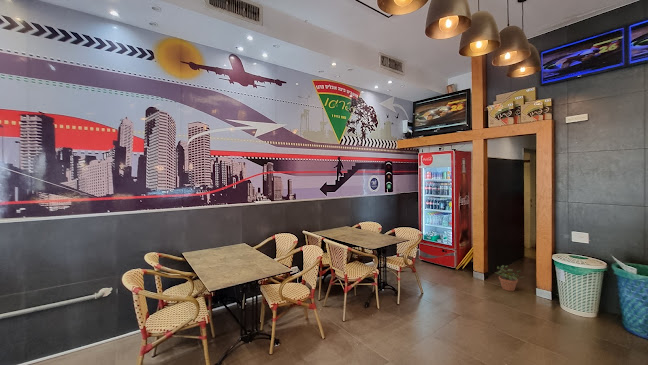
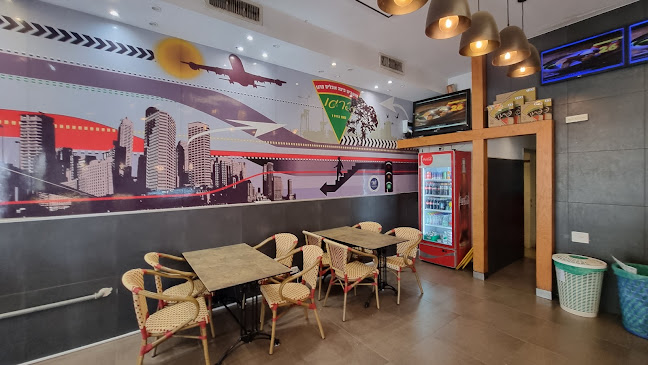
- potted plant [494,264,525,292]
